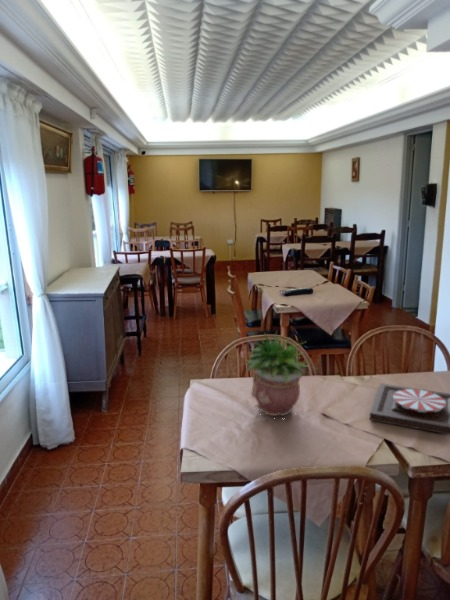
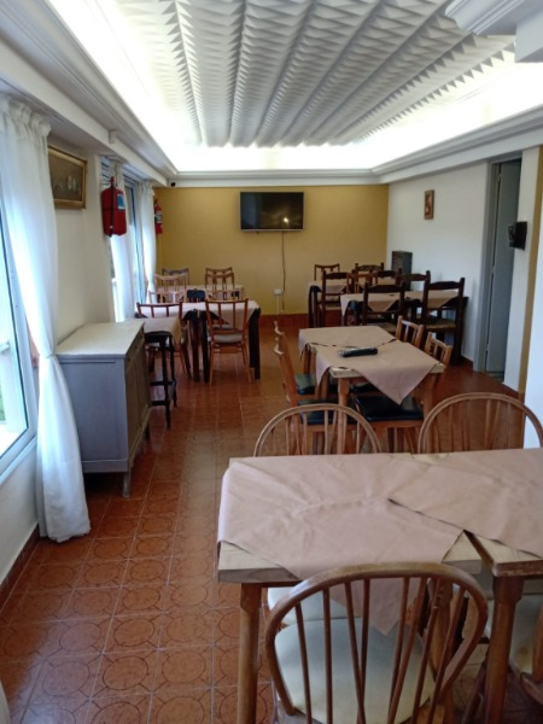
- plate [368,382,450,435]
- potted plant [244,331,311,417]
